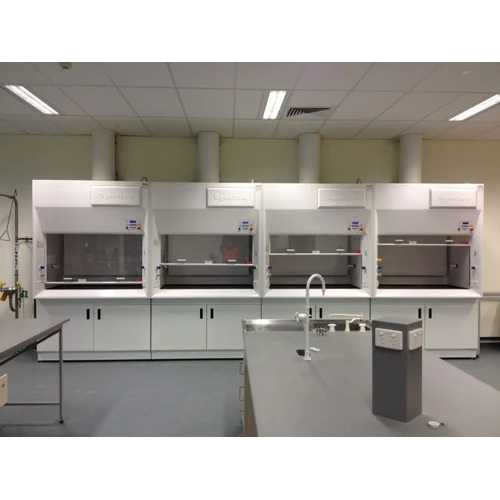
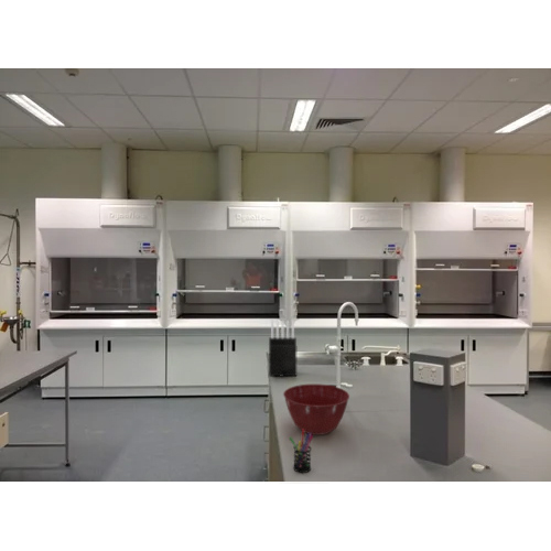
+ pen holder [288,429,314,474]
+ knife block [268,320,298,378]
+ mixing bowl [282,383,350,436]
